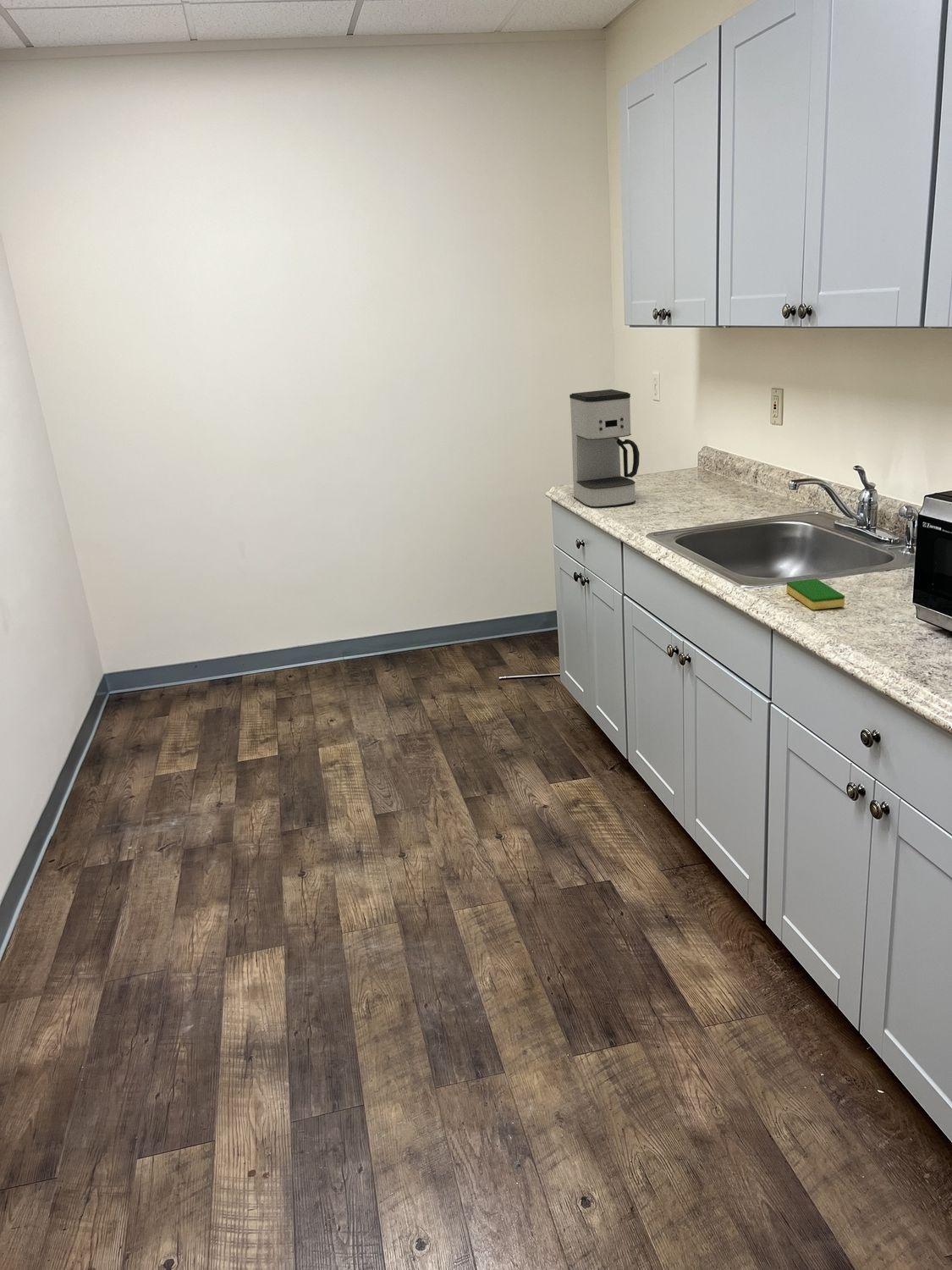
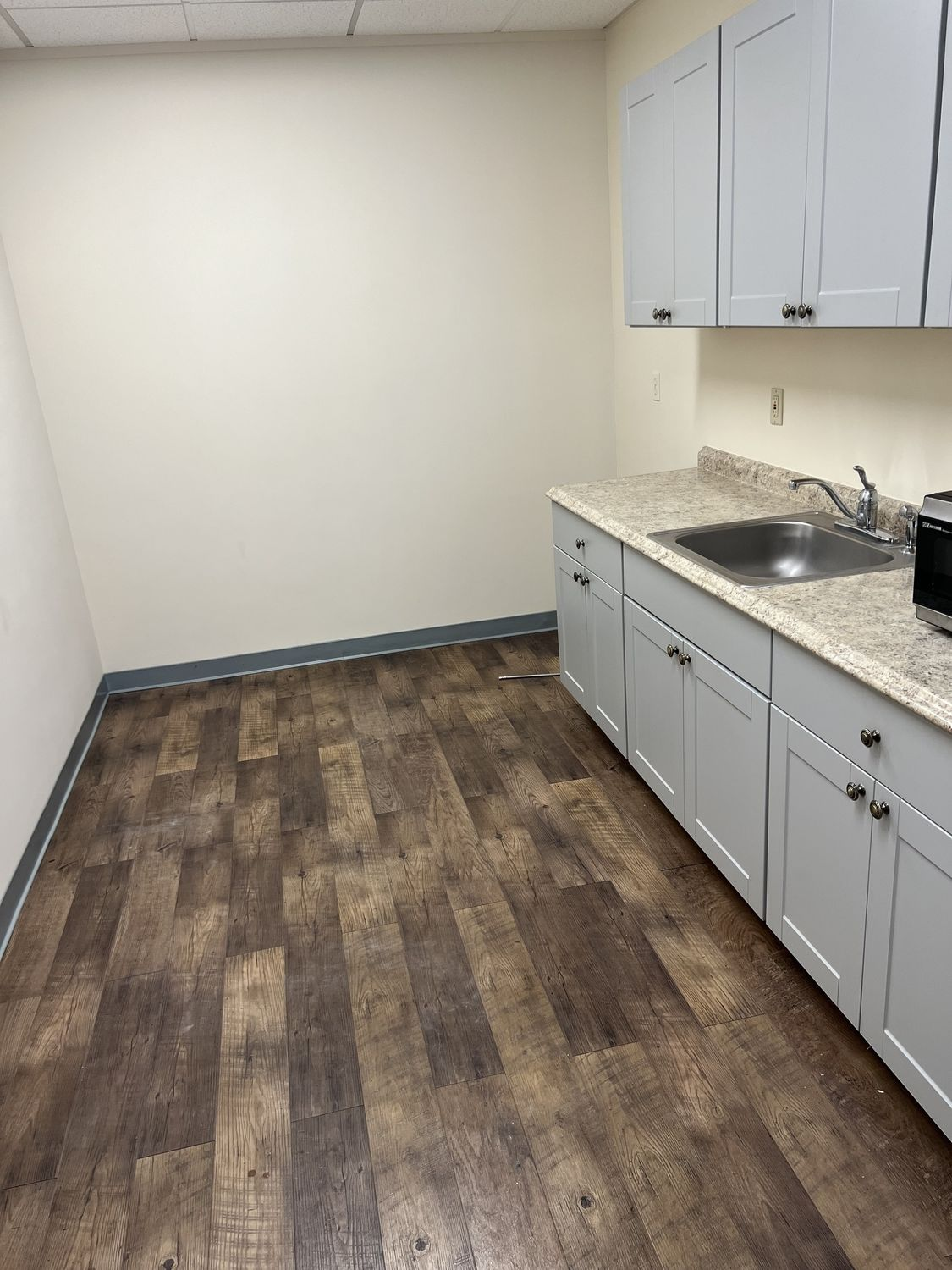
- coffee maker [569,389,641,509]
- dish sponge [785,578,845,610]
